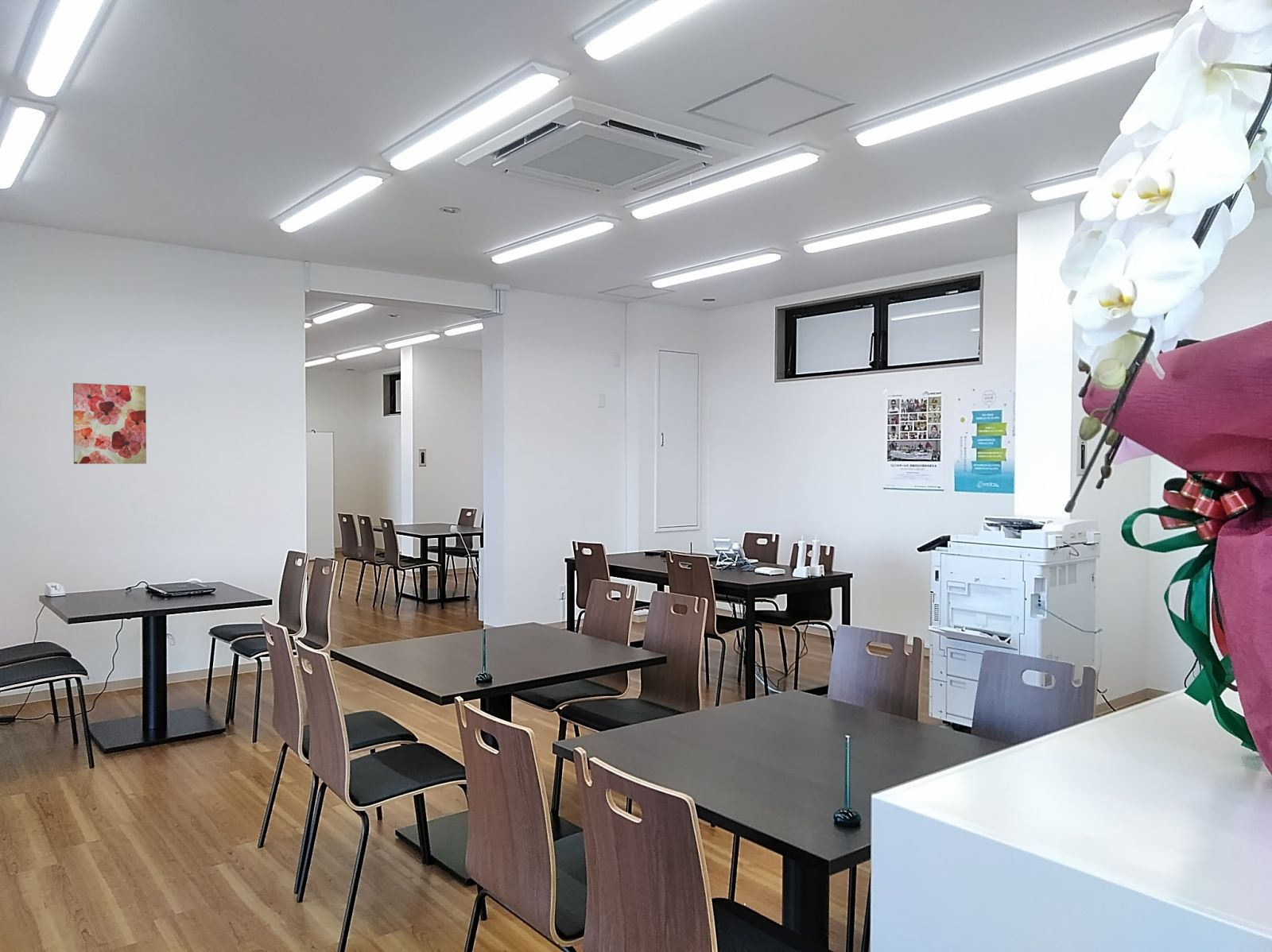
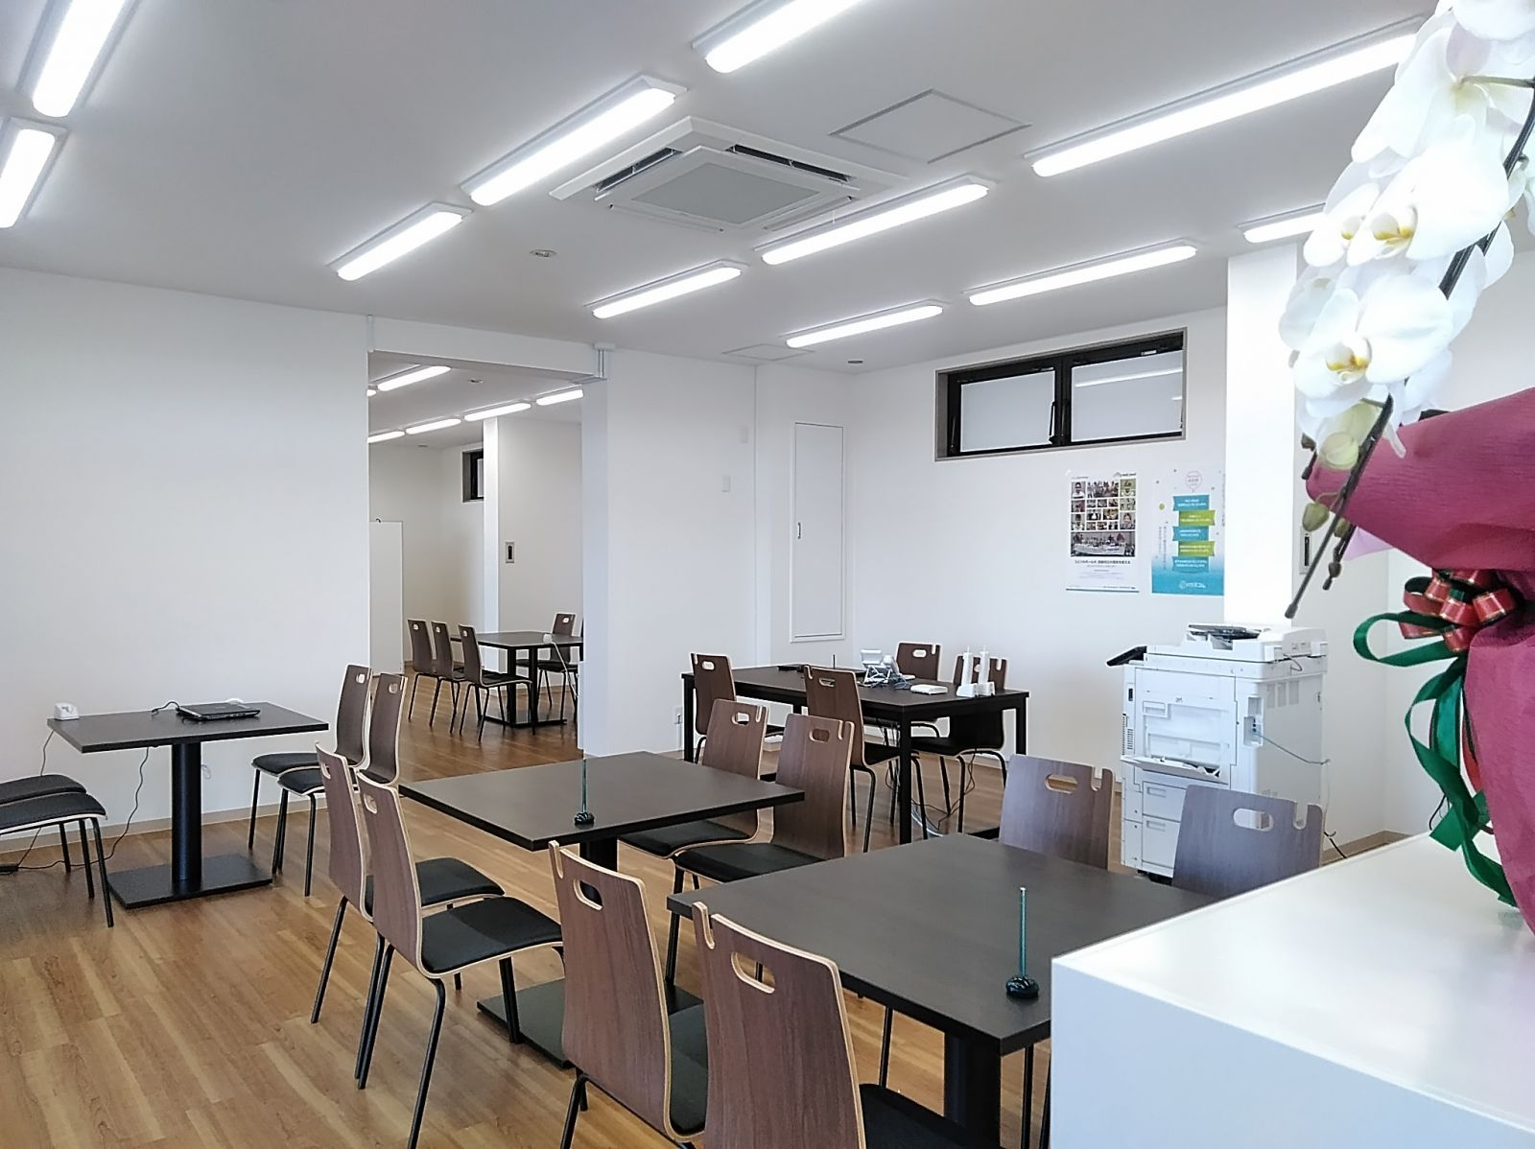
- wall art [72,382,147,465]
